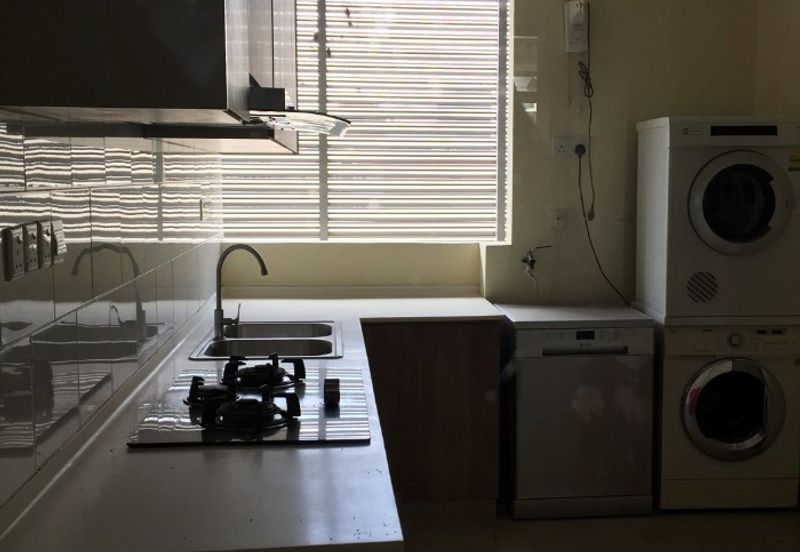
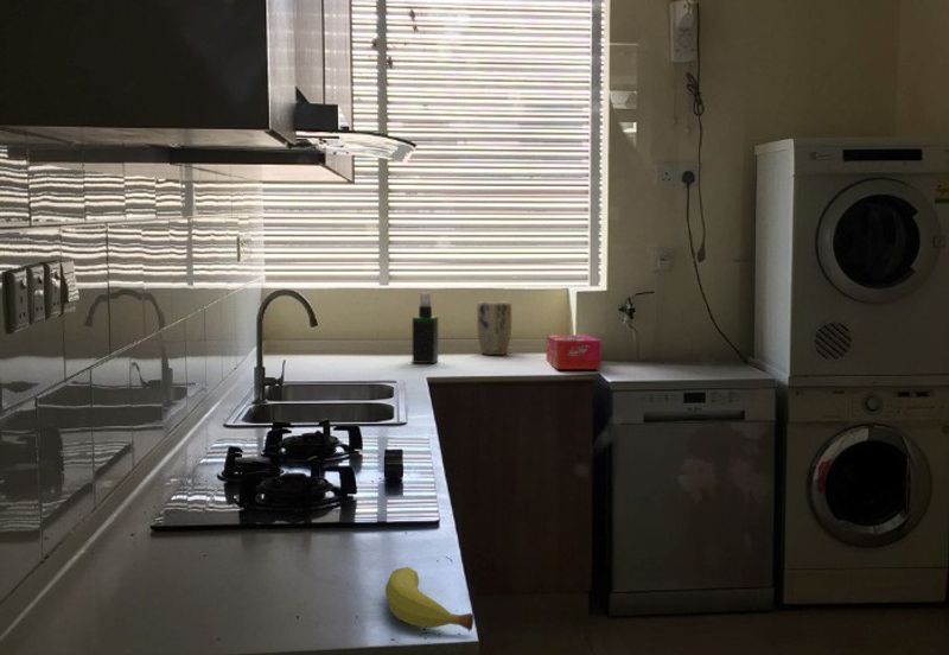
+ plant pot [476,300,512,356]
+ spray bottle [412,292,439,364]
+ tissue box [546,333,601,370]
+ fruit [384,566,474,631]
